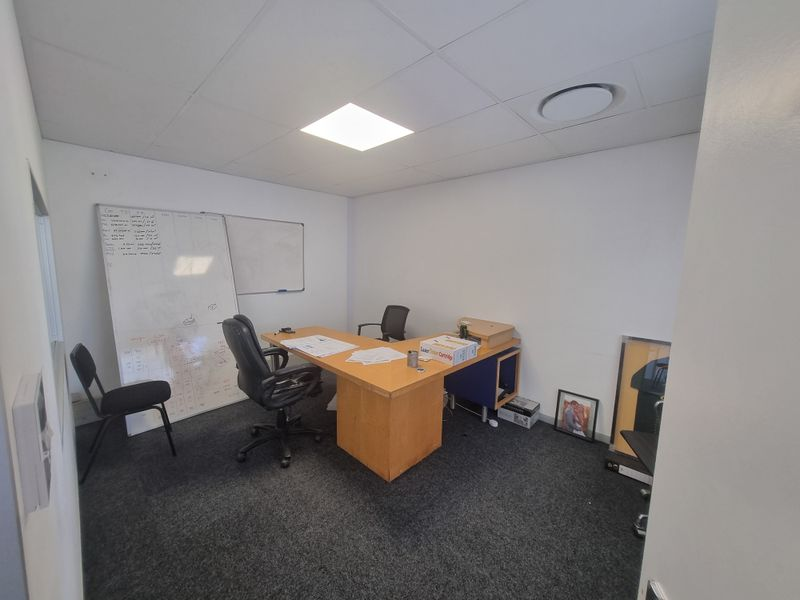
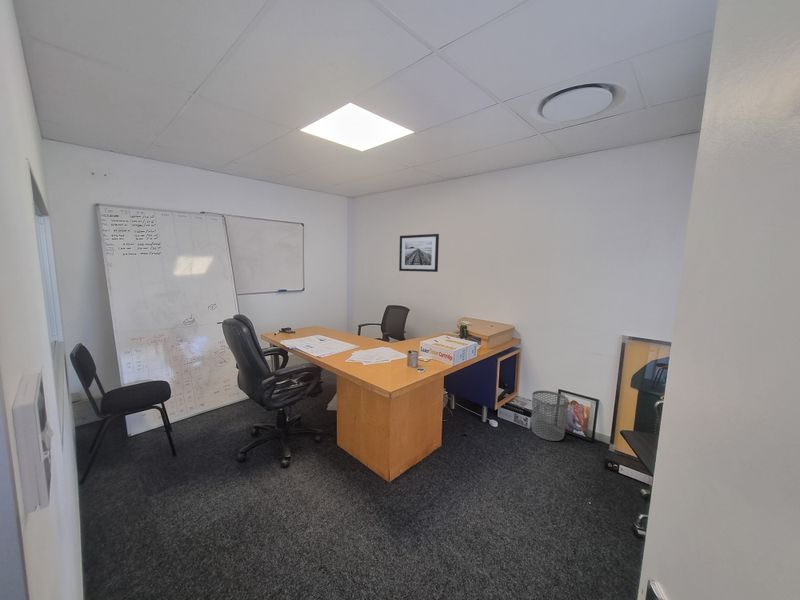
+ waste bin [531,390,570,442]
+ wall art [398,233,440,273]
